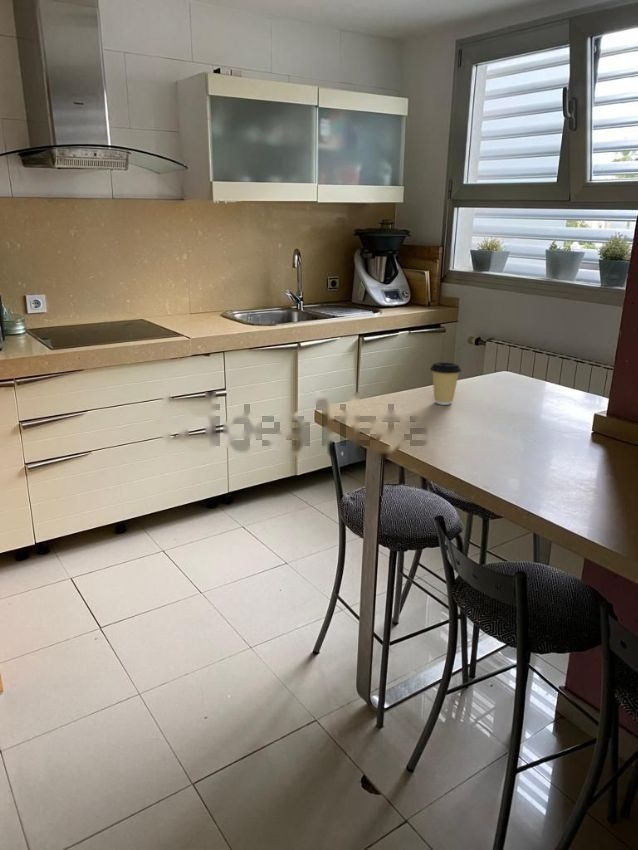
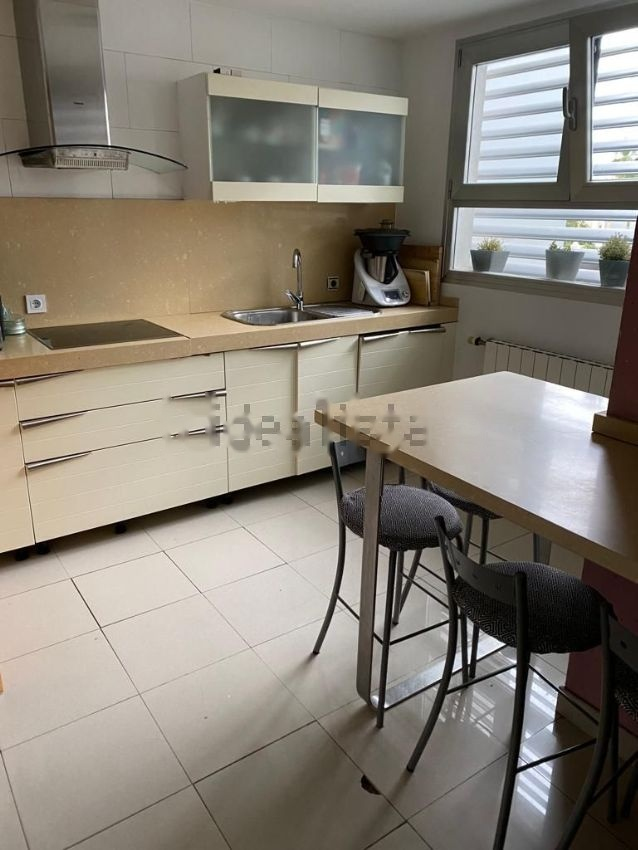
- coffee cup [429,361,462,406]
